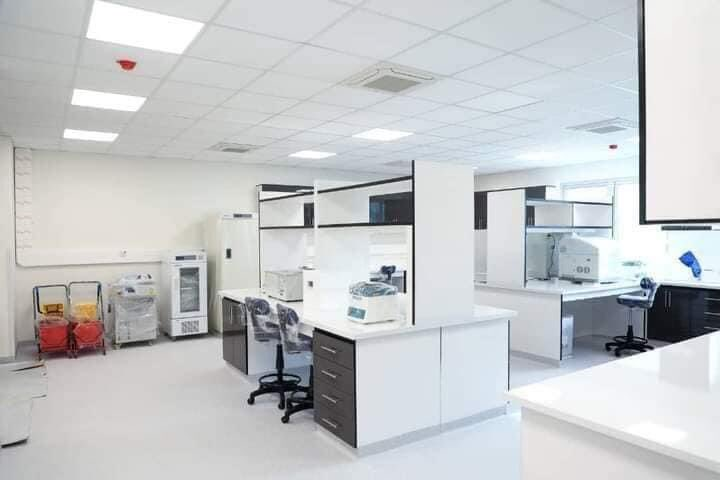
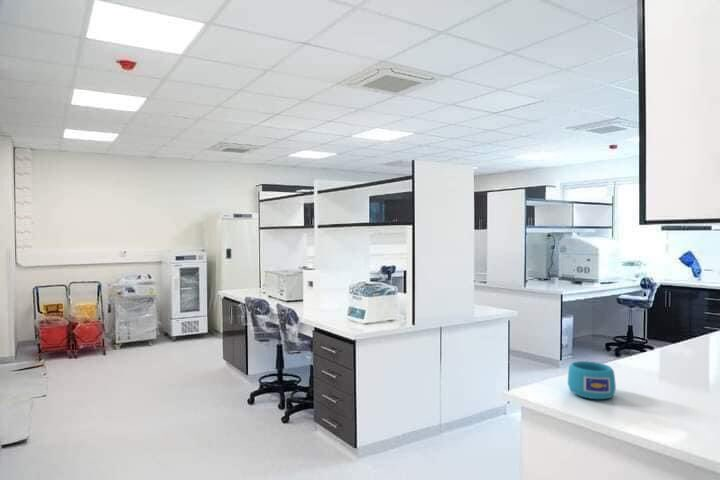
+ cup [567,360,617,400]
